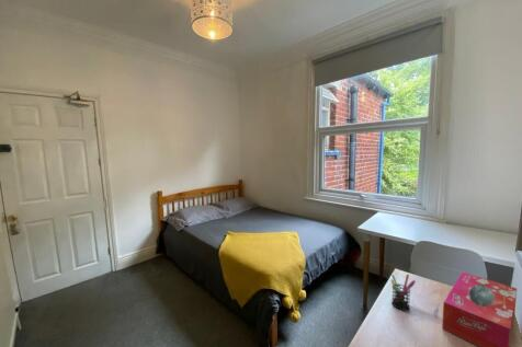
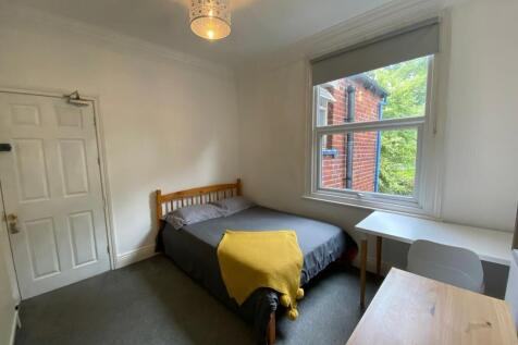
- tissue box [441,271,518,347]
- pen holder [390,273,417,312]
